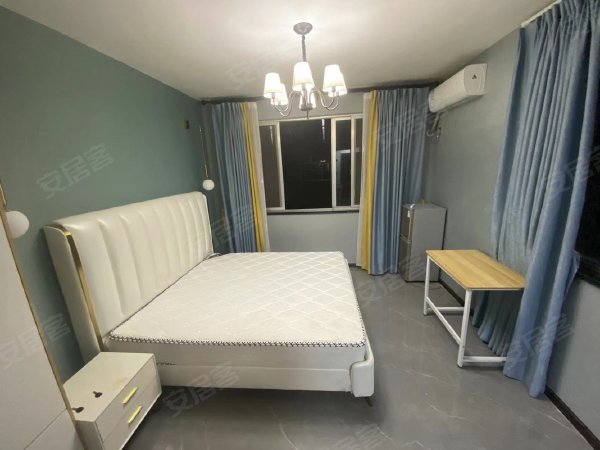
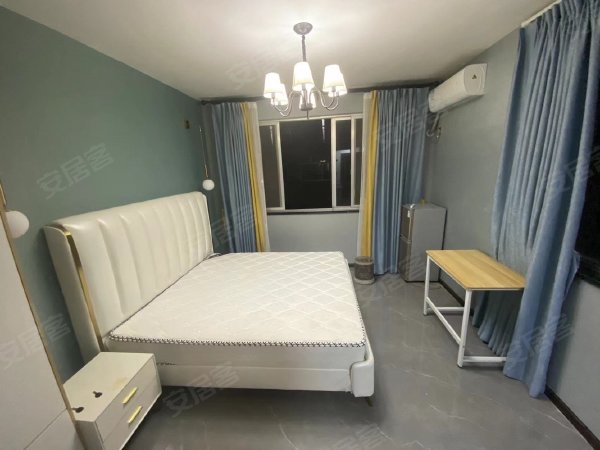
+ wastebasket [353,255,375,286]
